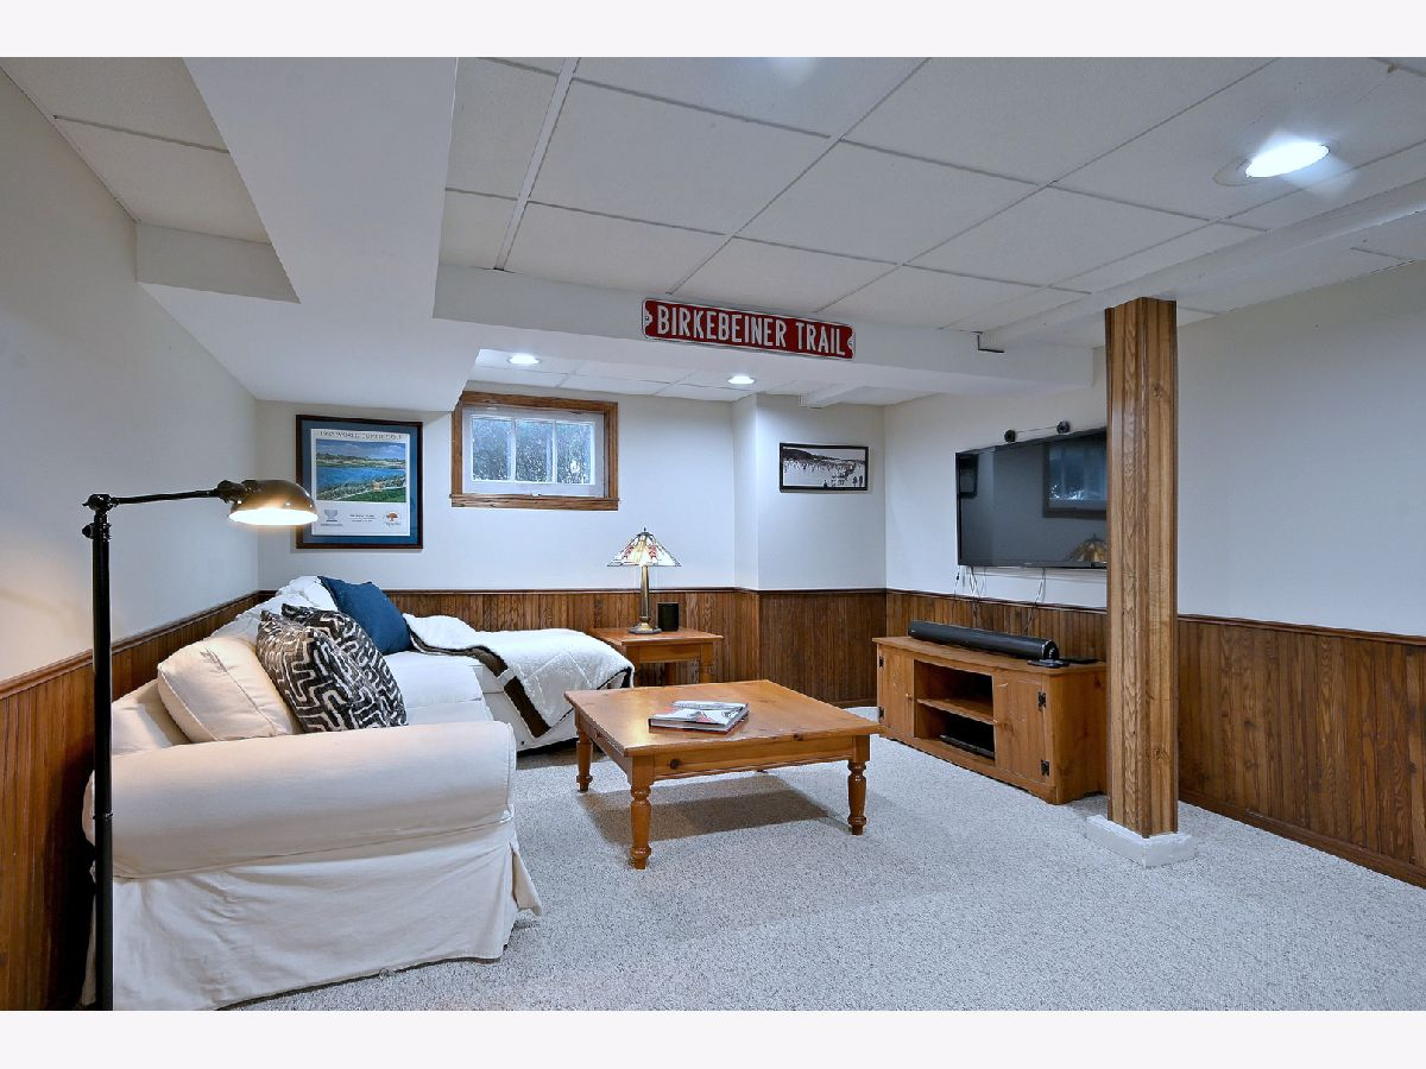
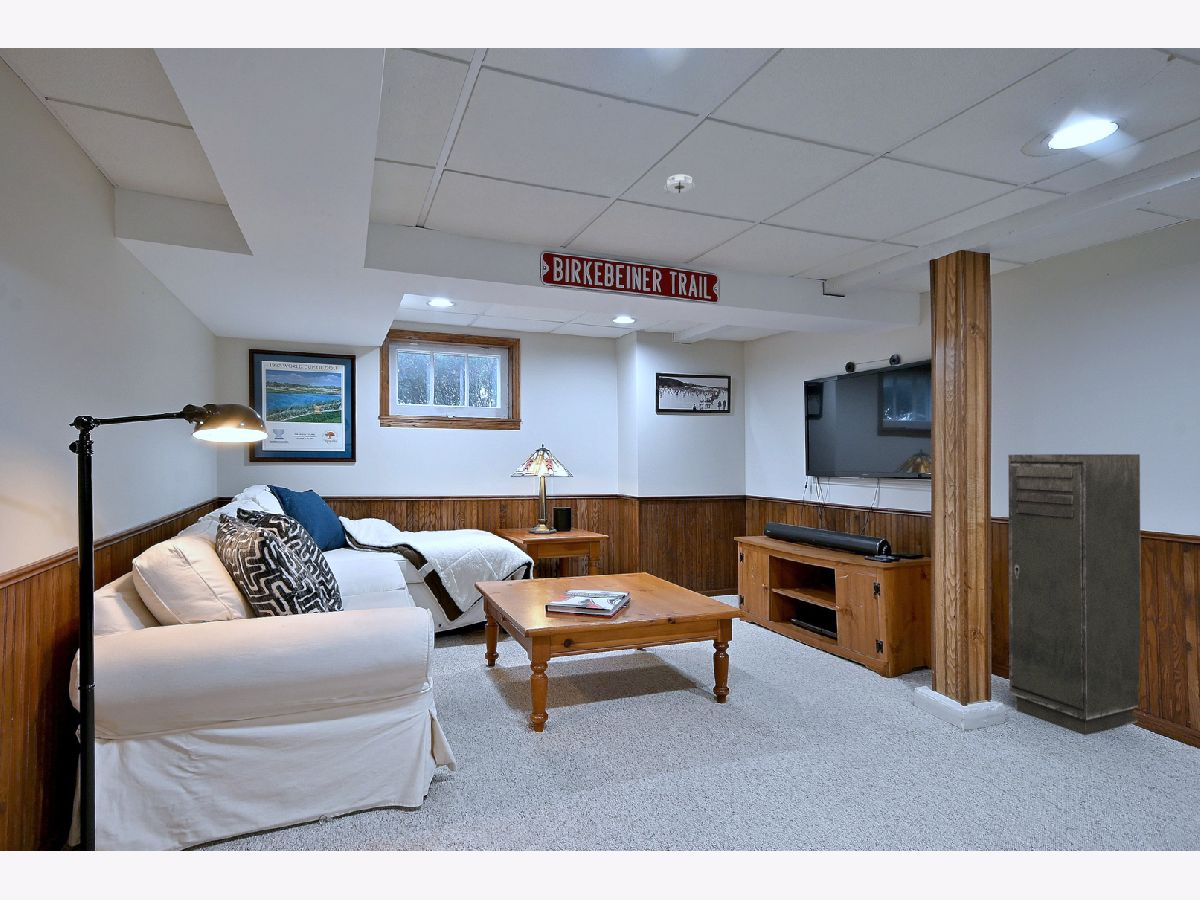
+ storage cabinet [1007,453,1142,736]
+ smoke detector [663,174,696,195]
